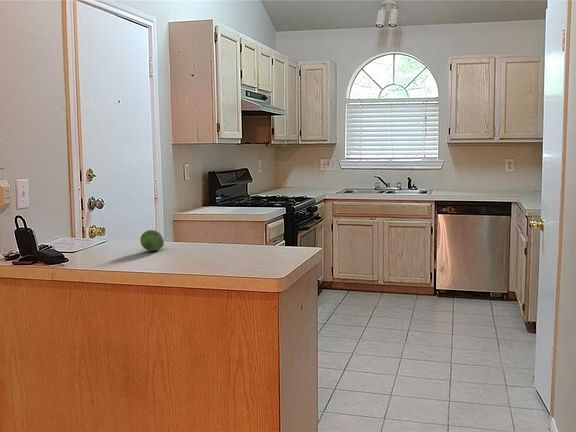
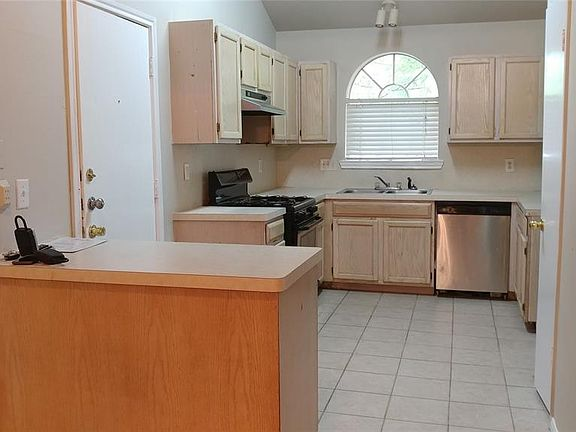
- fruit [139,229,165,252]
